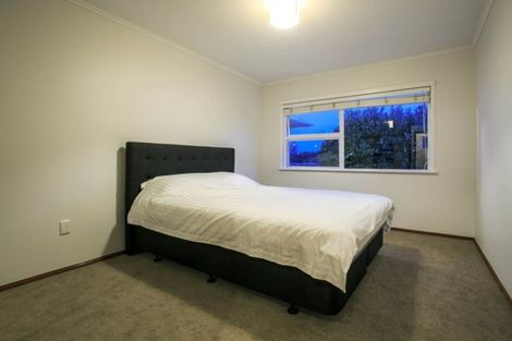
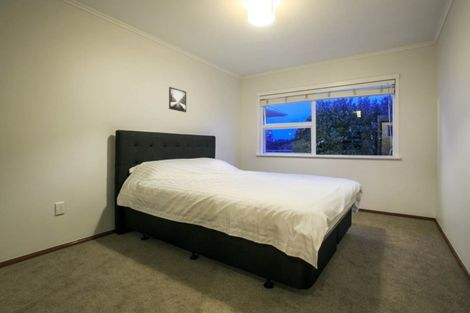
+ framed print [168,86,187,113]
